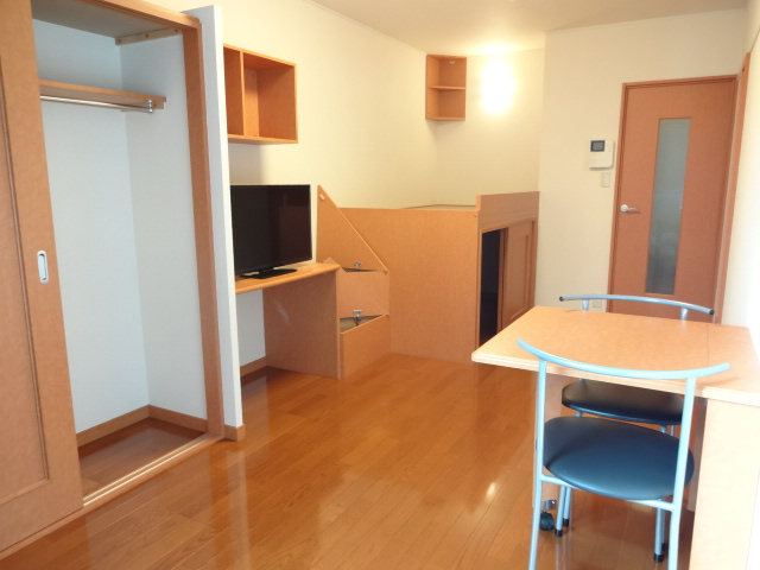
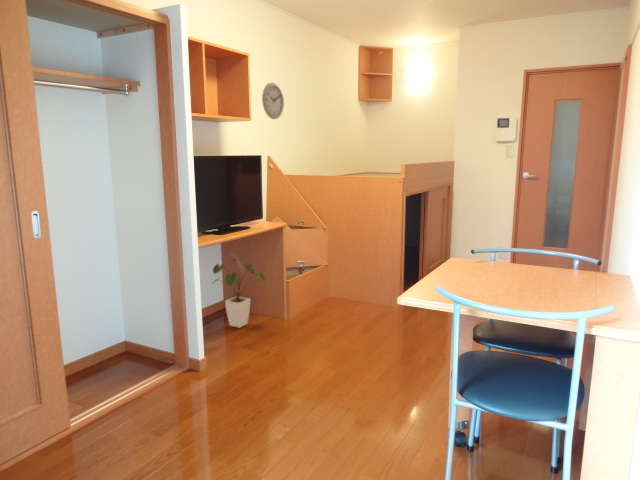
+ wall clock [261,82,285,120]
+ house plant [209,255,266,329]
